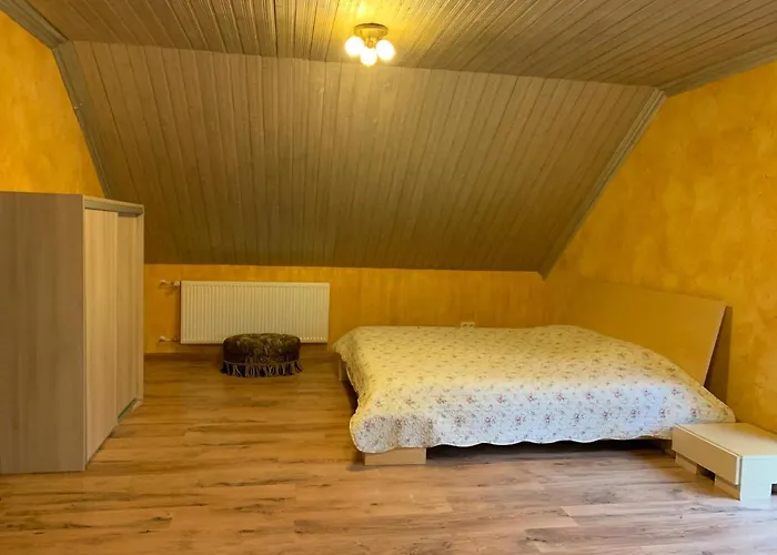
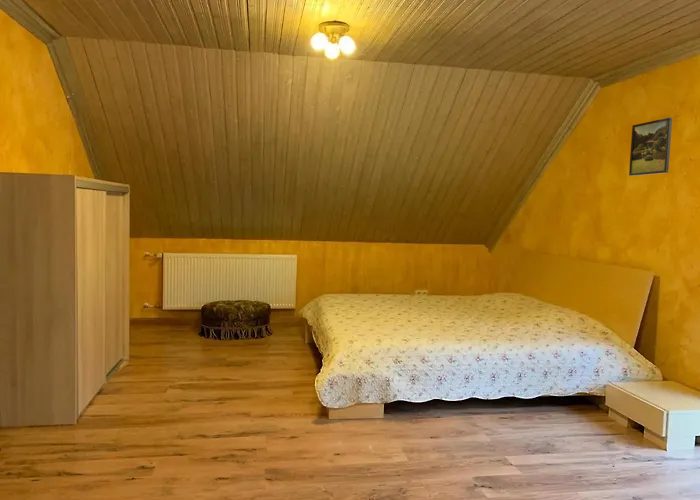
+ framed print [628,116,673,177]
